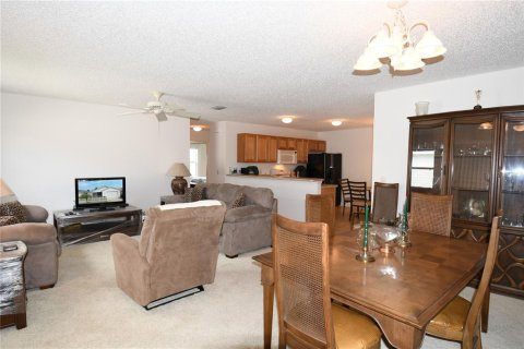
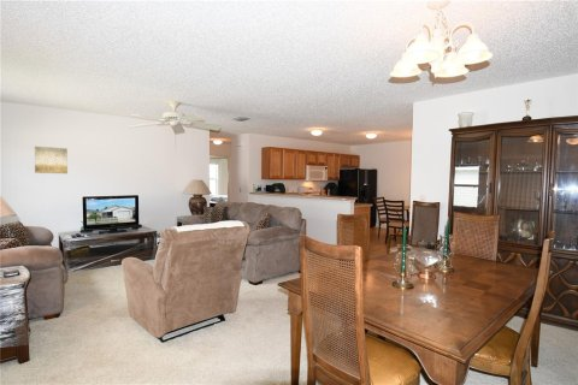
+ wall art [34,146,69,174]
